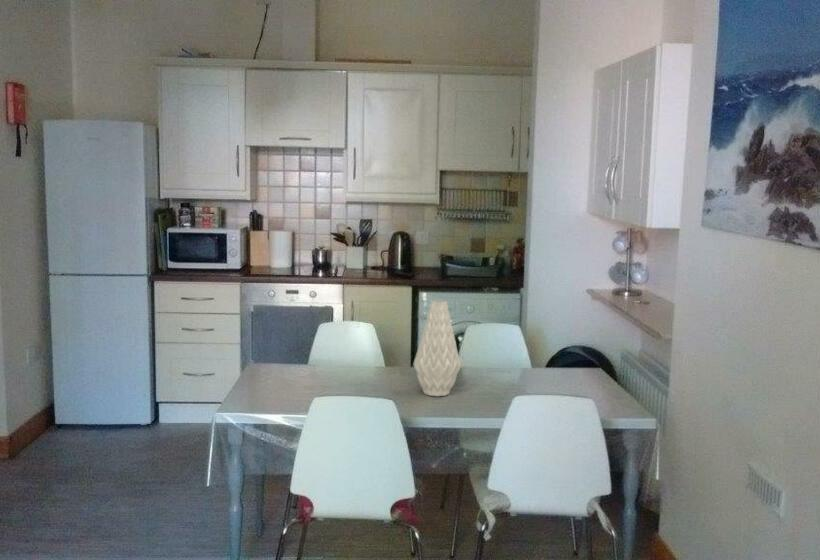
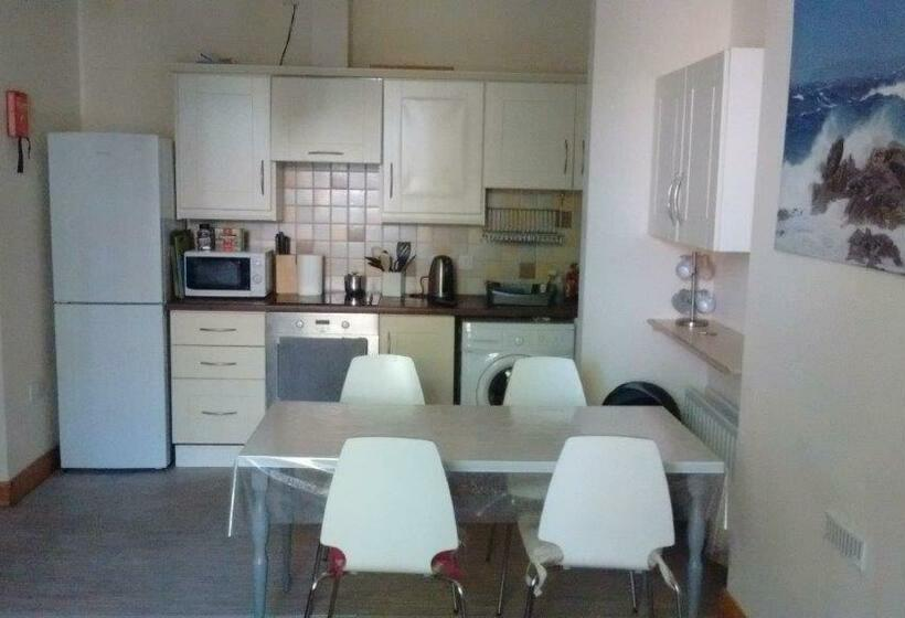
- vase [412,299,461,397]
